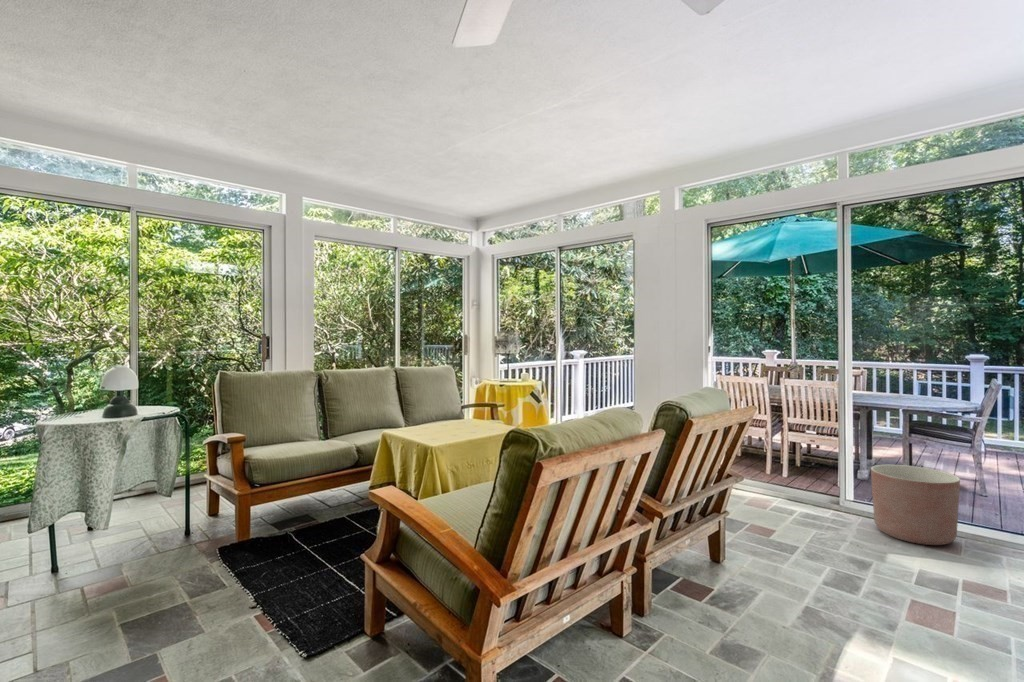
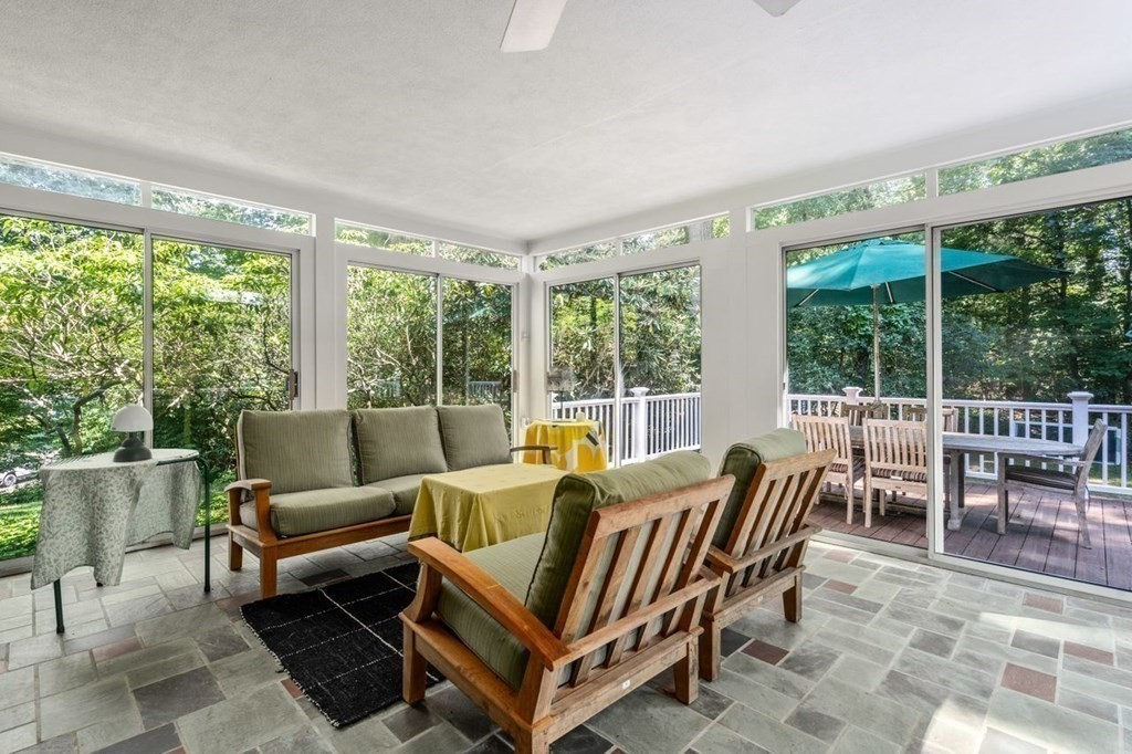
- planter [870,464,961,546]
